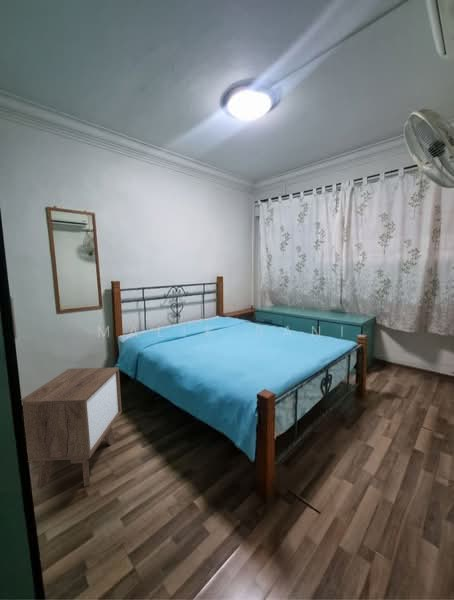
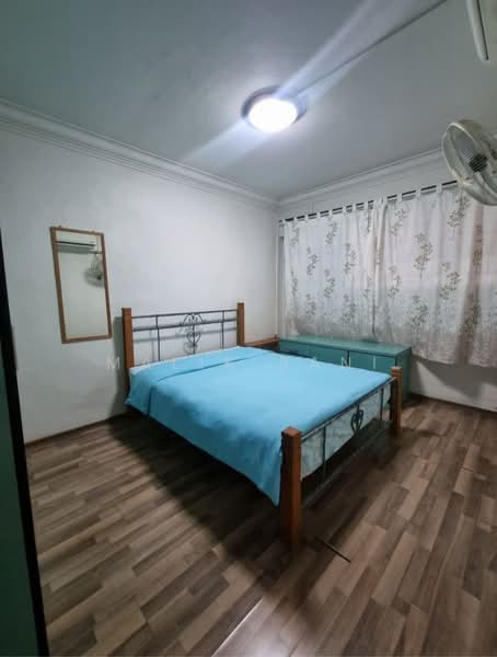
- nightstand [21,366,123,490]
